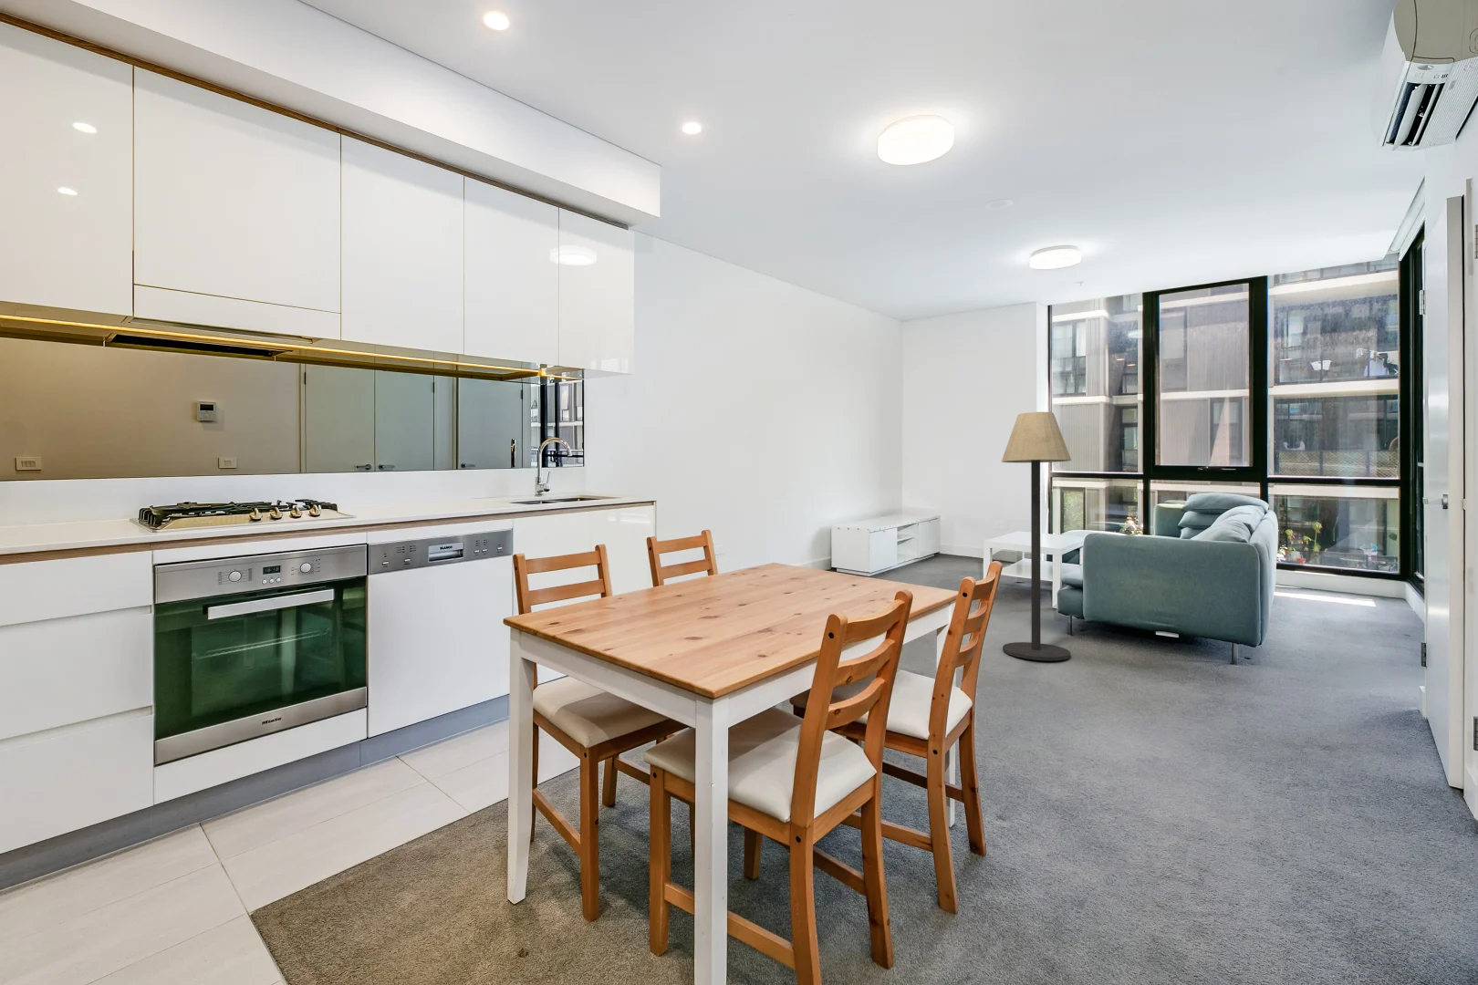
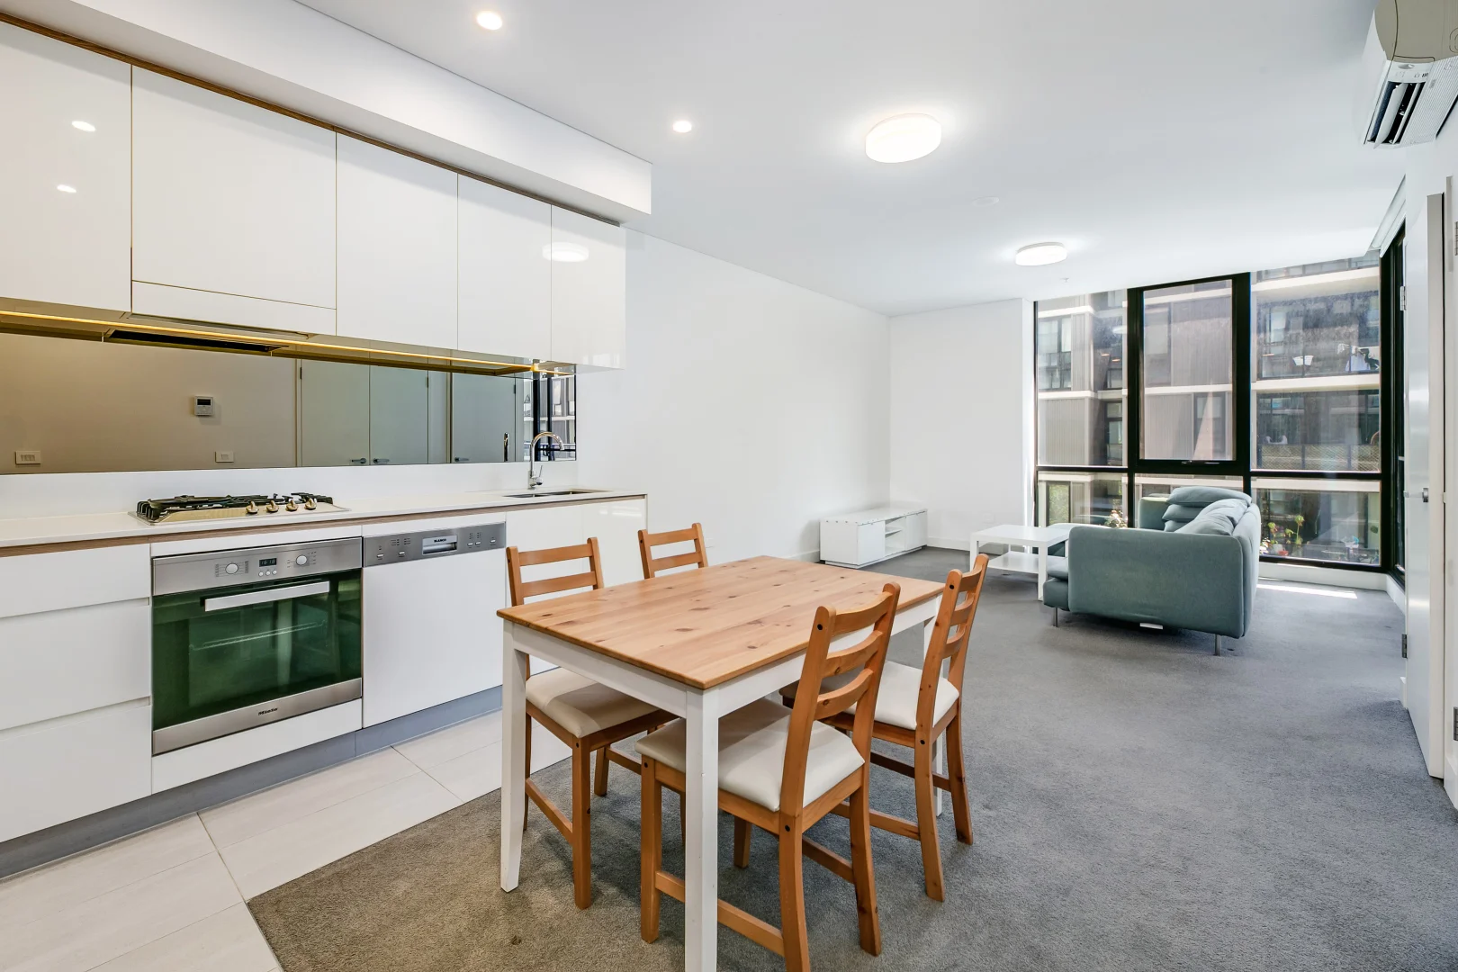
- floor lamp [1001,411,1072,661]
